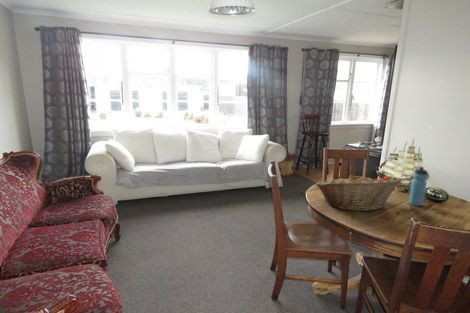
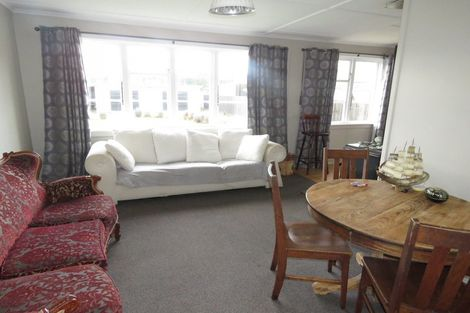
- fruit basket [315,173,403,212]
- water bottle [408,166,429,207]
